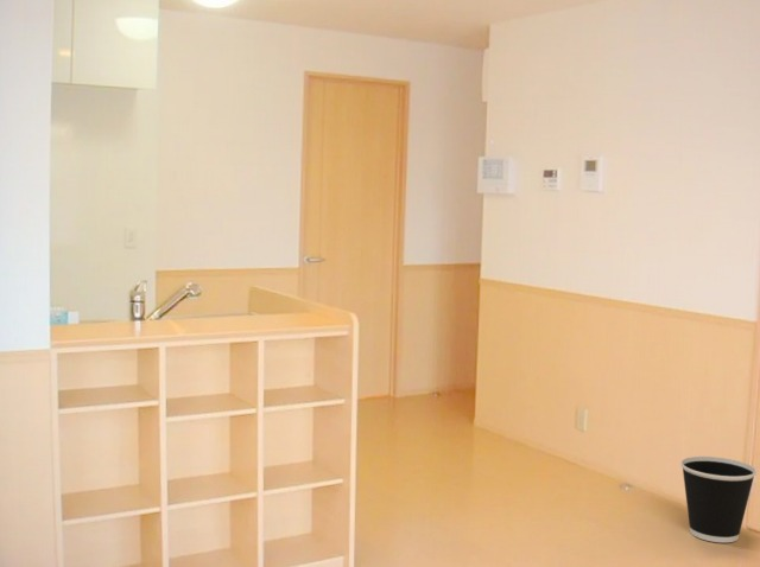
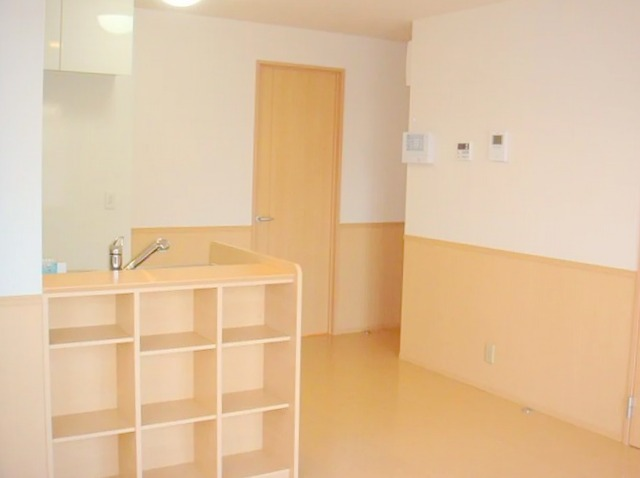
- wastebasket [679,455,758,543]
